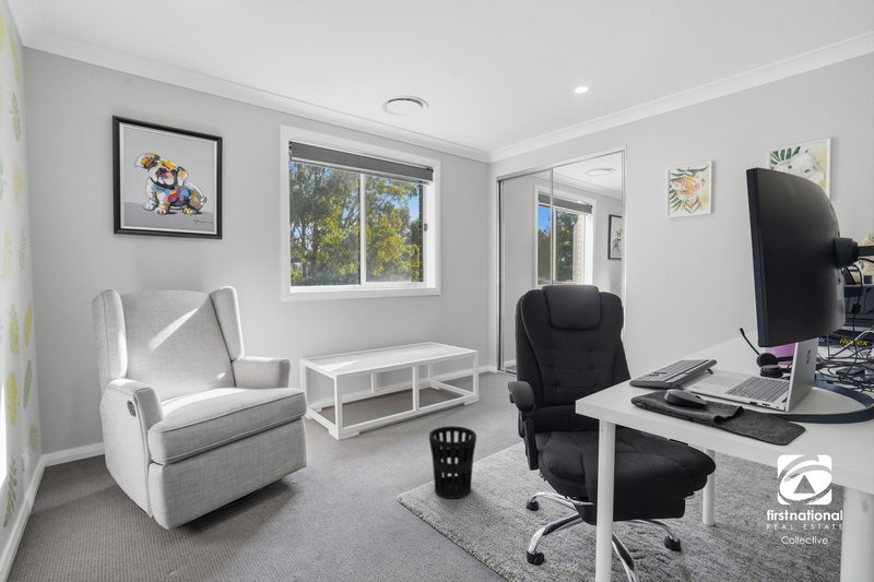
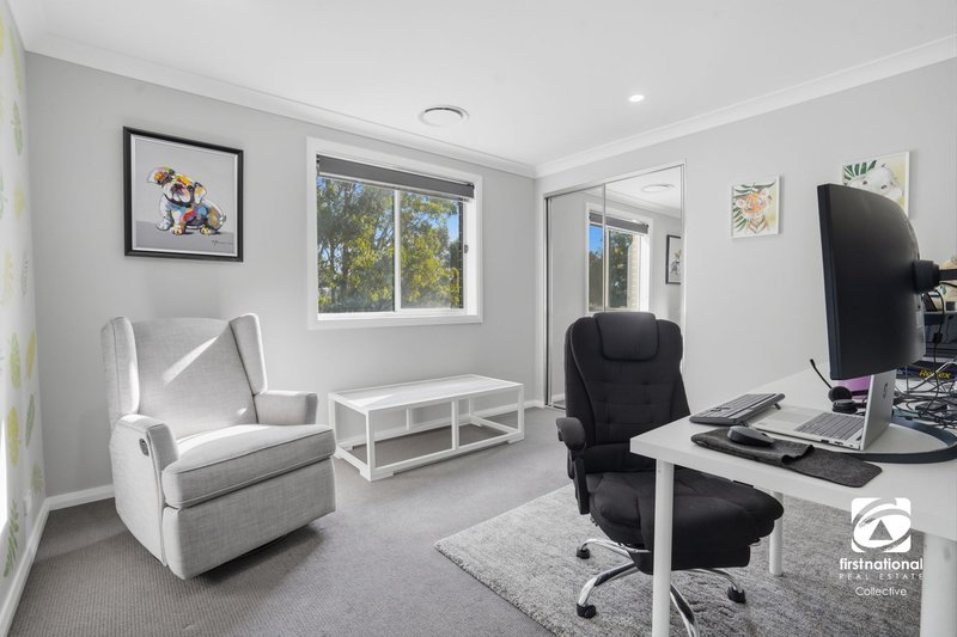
- wastebasket [428,425,477,500]
